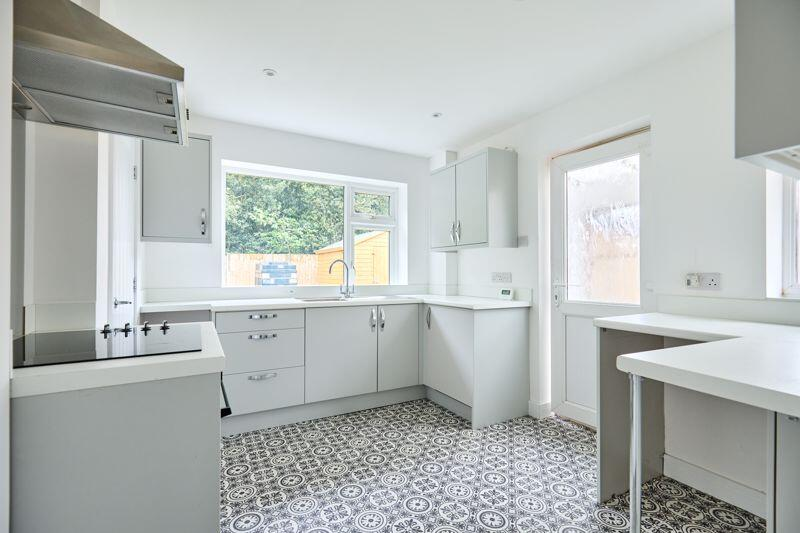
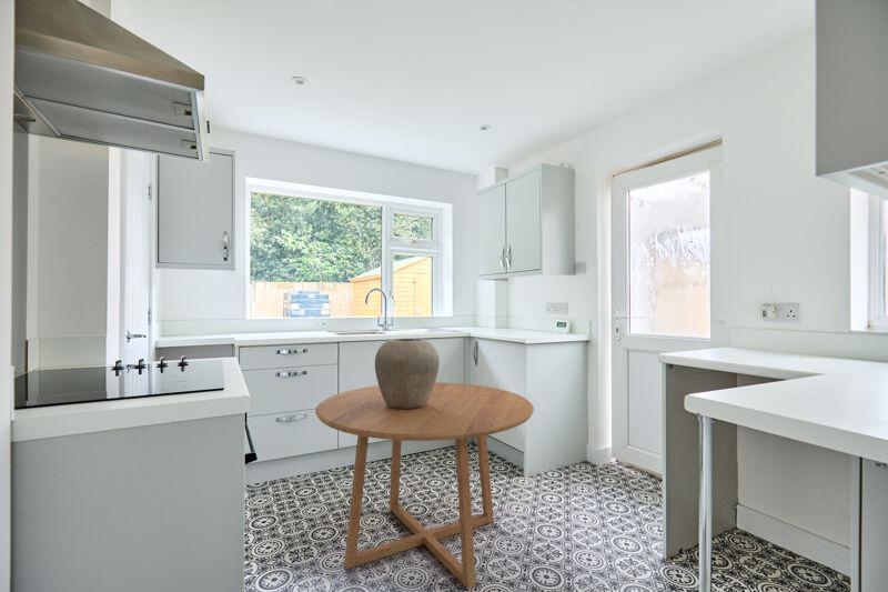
+ vase [374,338,441,409]
+ dining table [314,381,535,590]
